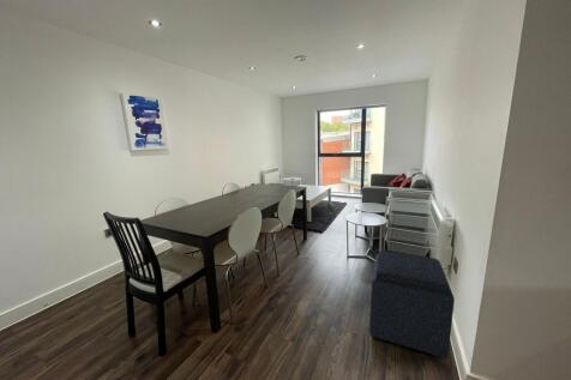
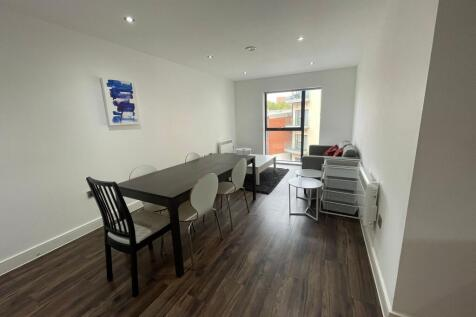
- ottoman [368,249,456,360]
